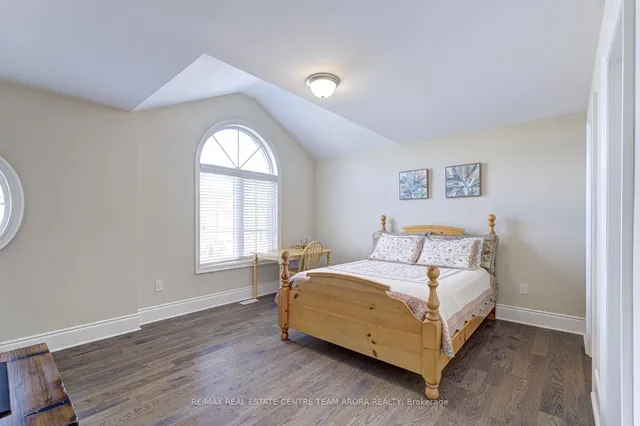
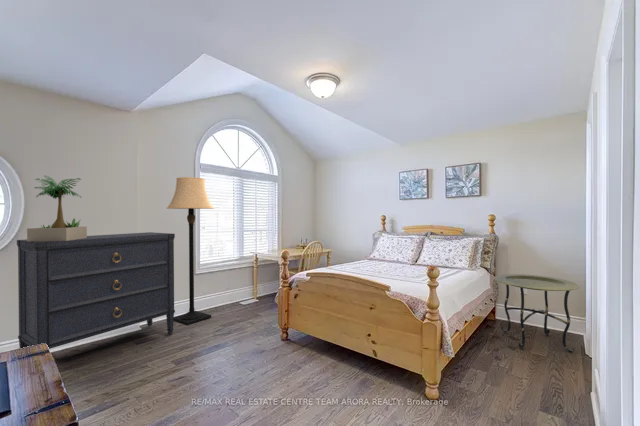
+ lamp [166,176,215,326]
+ potted plant [26,175,88,242]
+ side table [493,273,581,354]
+ dresser [16,231,176,350]
